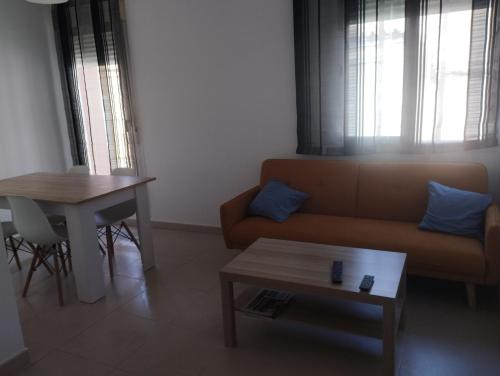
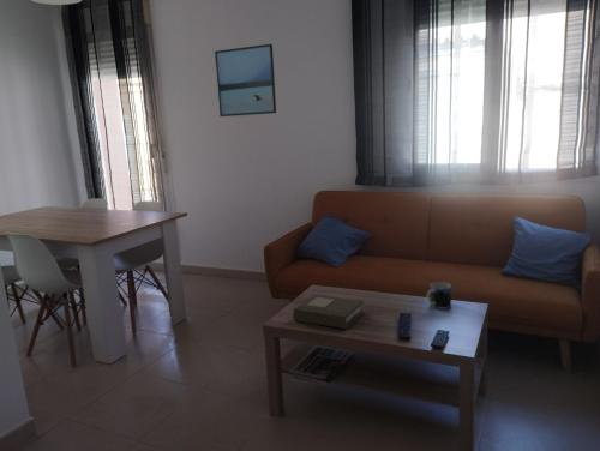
+ book [292,294,365,331]
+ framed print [214,43,277,118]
+ mug [426,281,452,311]
